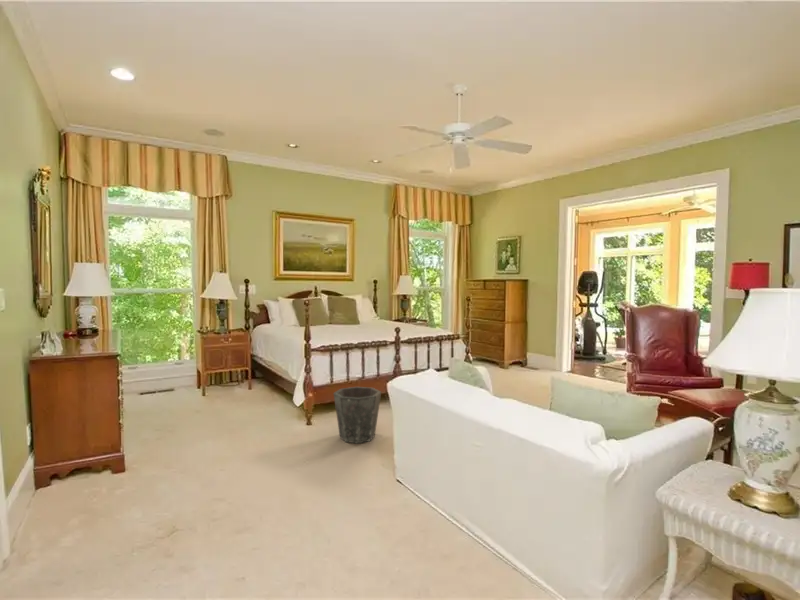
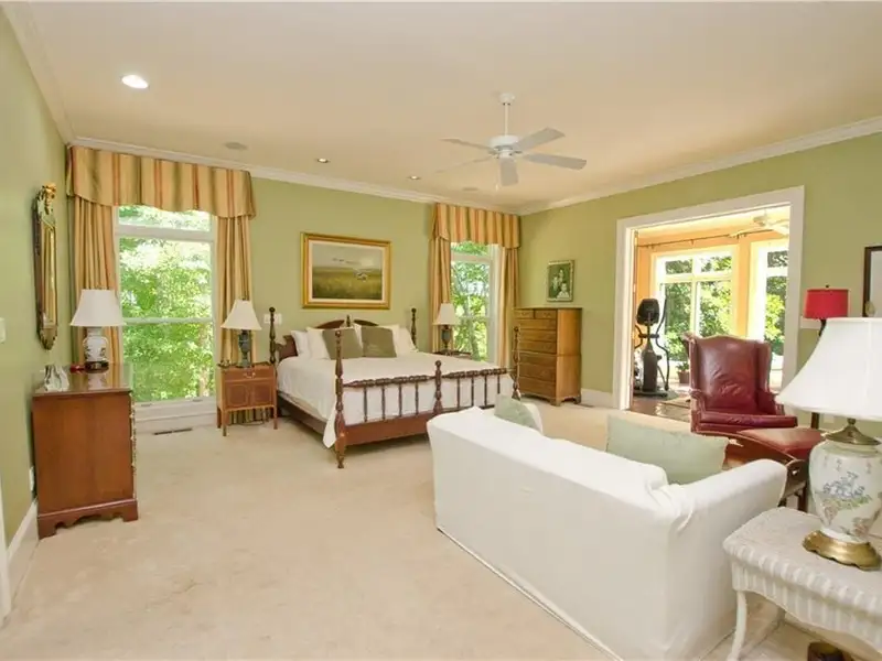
- waste bin [332,386,382,444]
